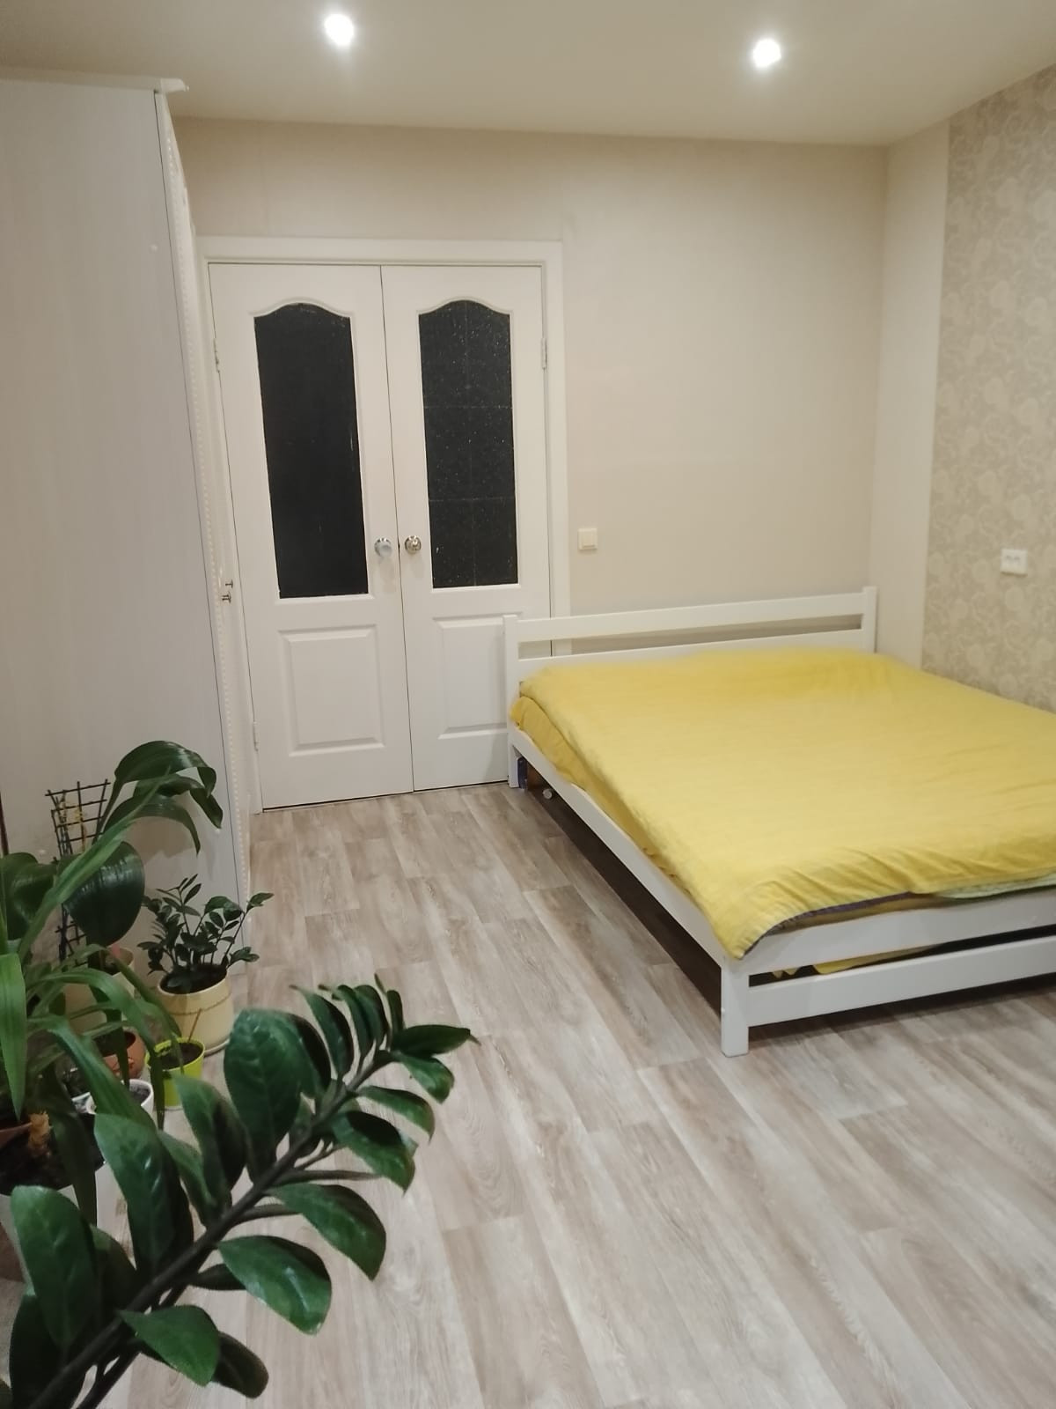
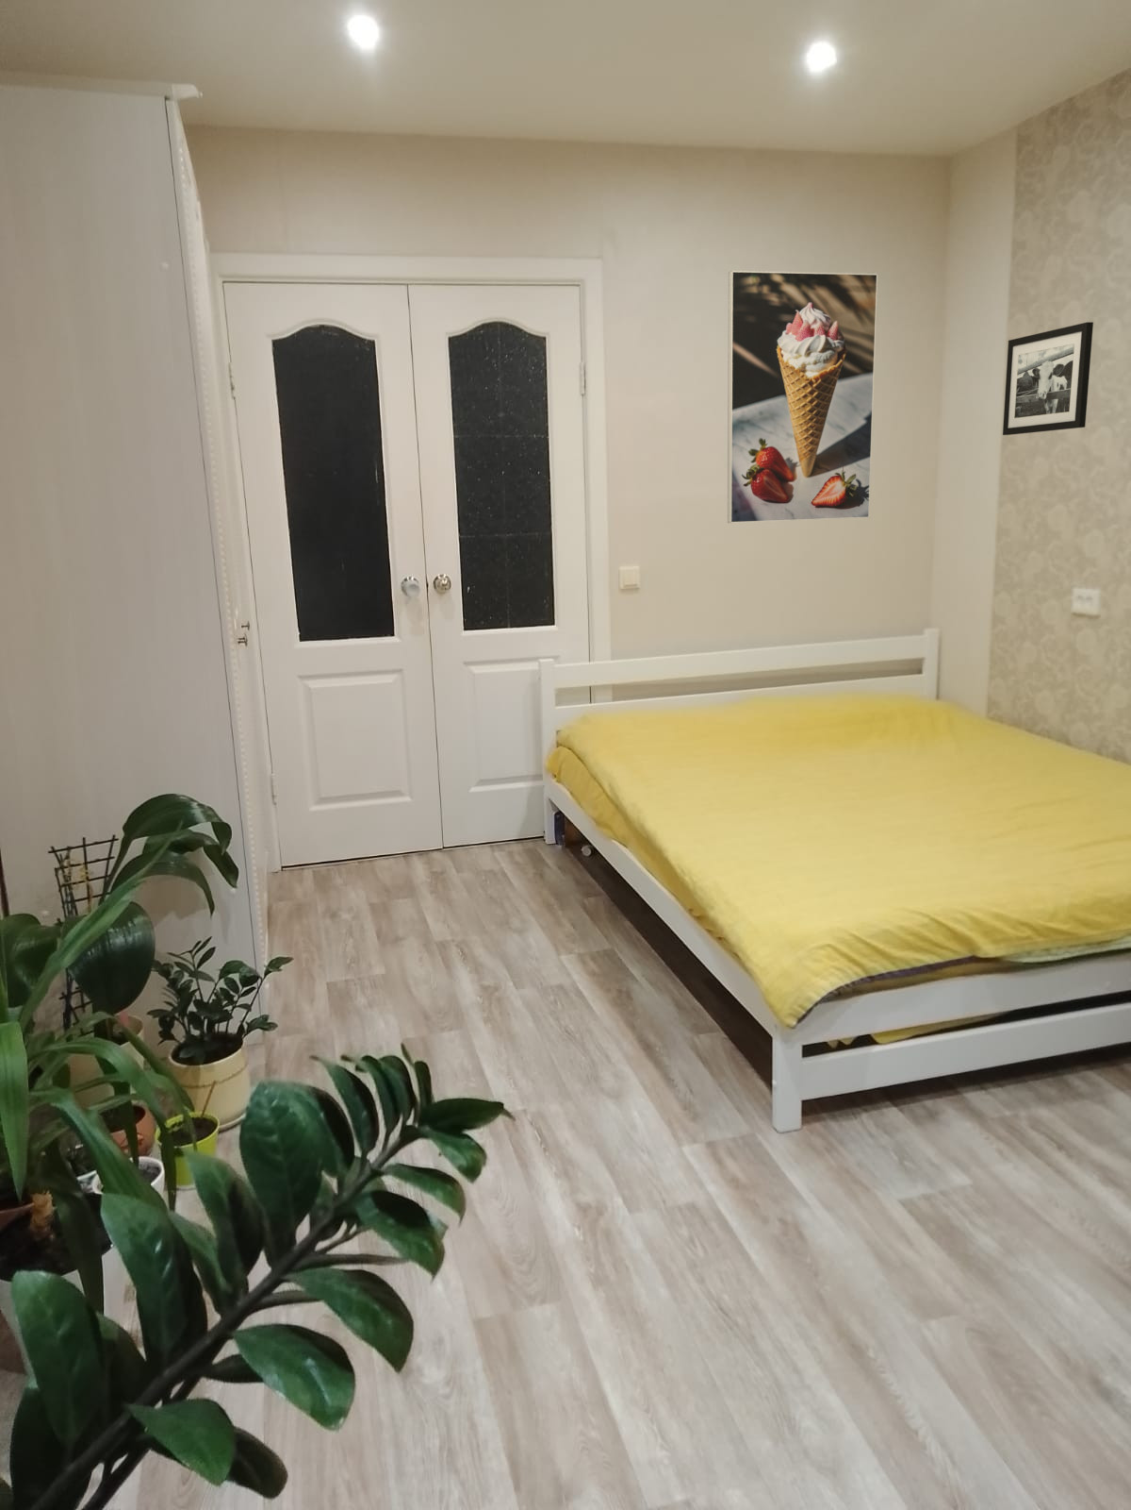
+ picture frame [1002,321,1094,436]
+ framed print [727,270,878,524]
